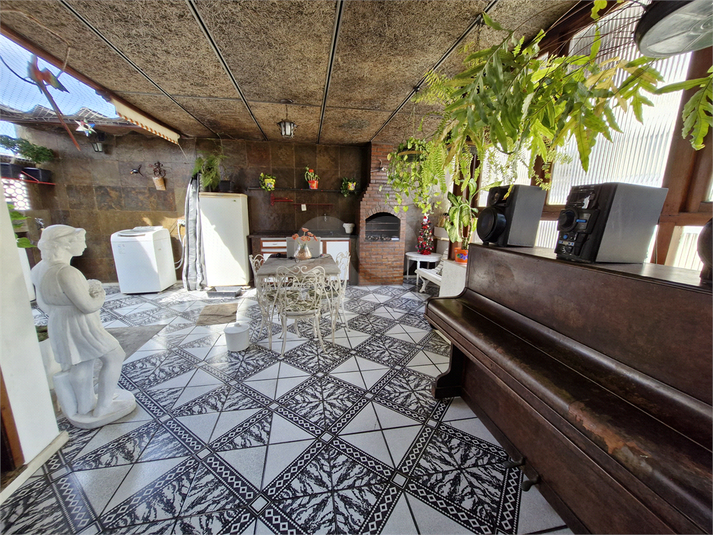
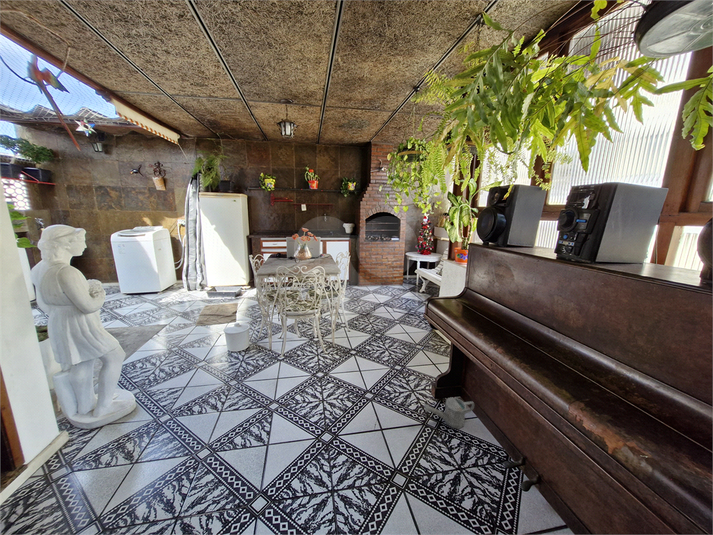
+ watering can [423,396,476,430]
